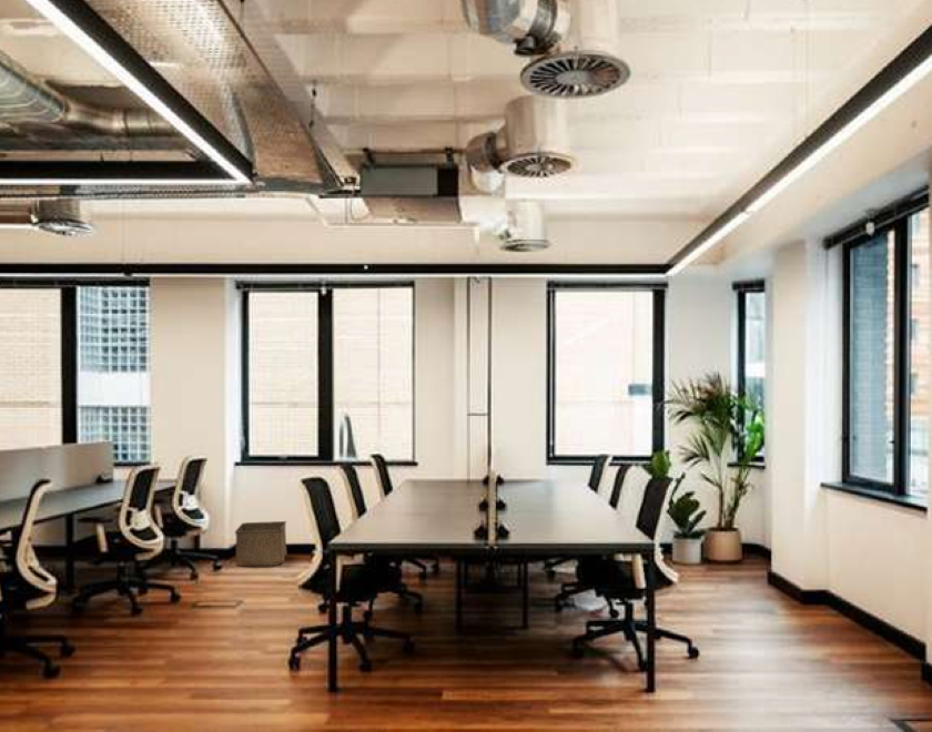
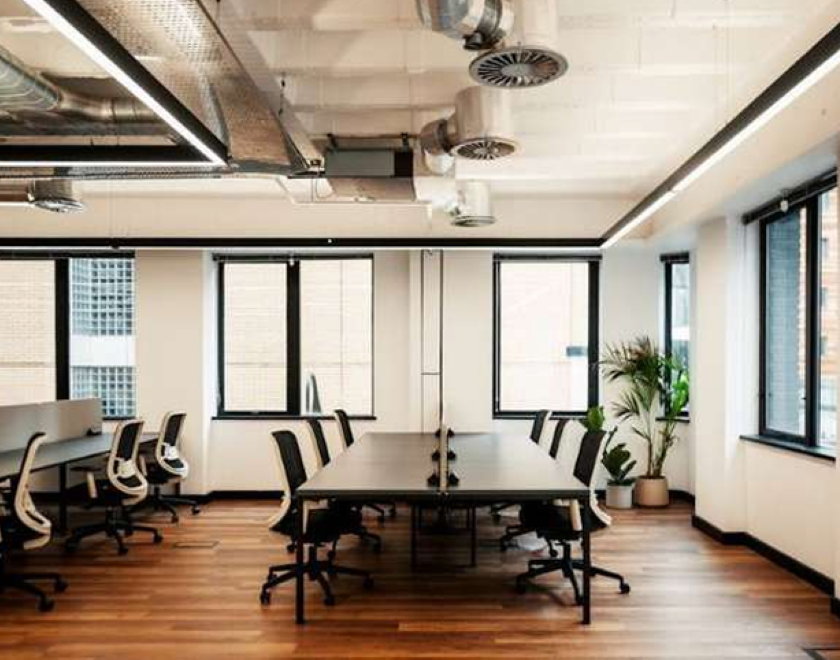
- storage bin [234,520,288,567]
